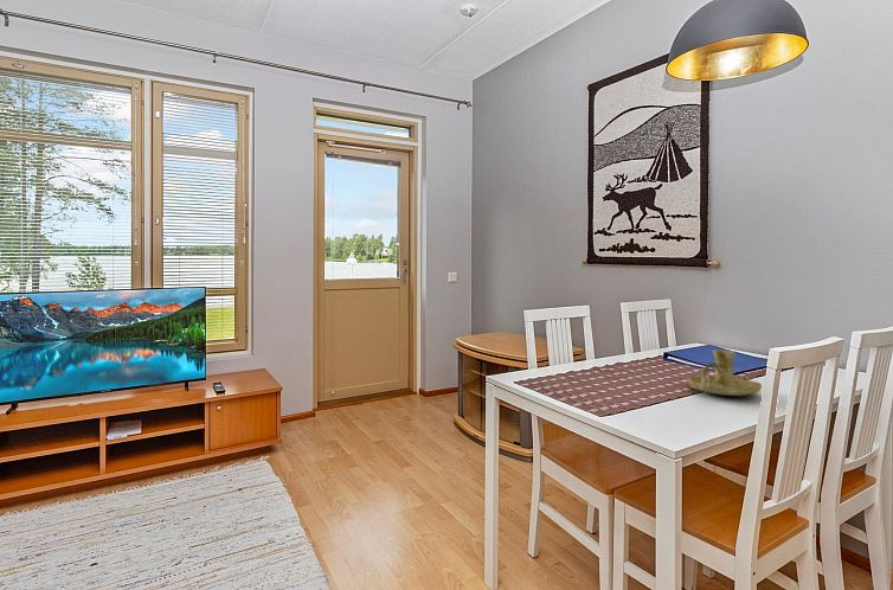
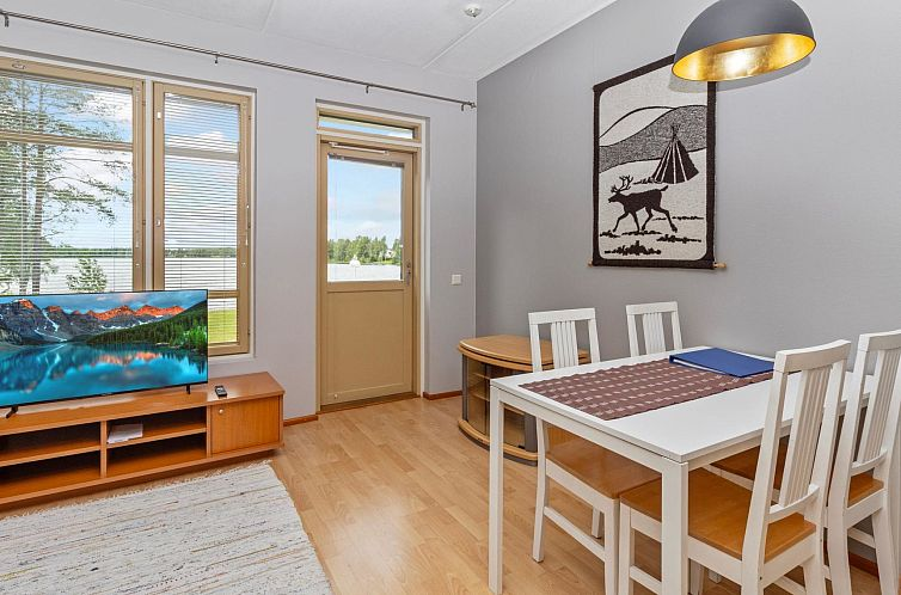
- candle holder [687,348,763,397]
